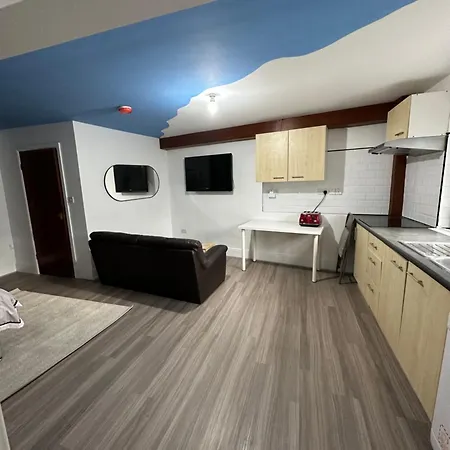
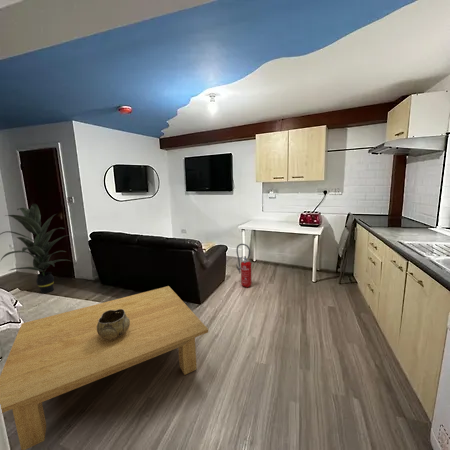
+ fire extinguisher [235,243,253,289]
+ decorative bowl [97,309,130,340]
+ coffee table [0,285,209,450]
+ indoor plant [0,203,71,294]
